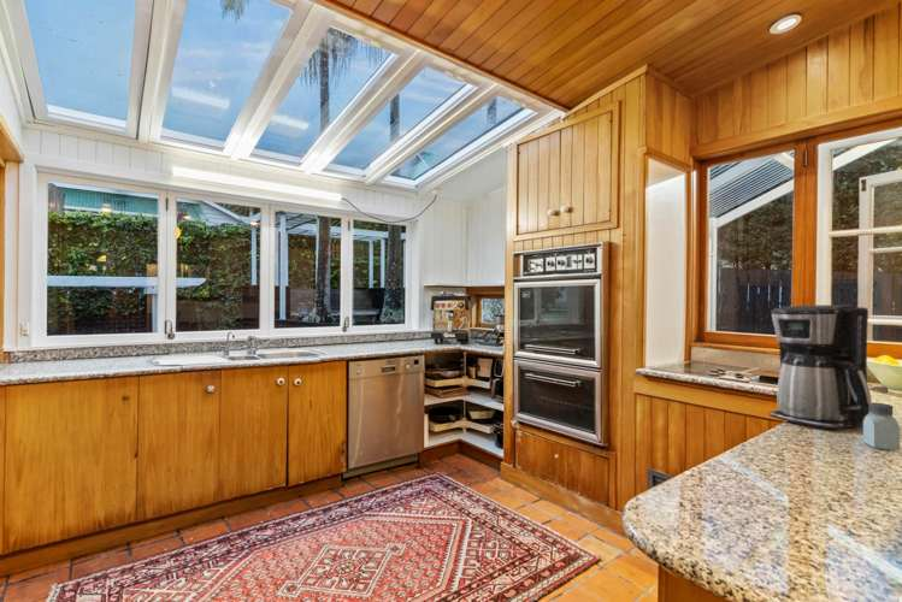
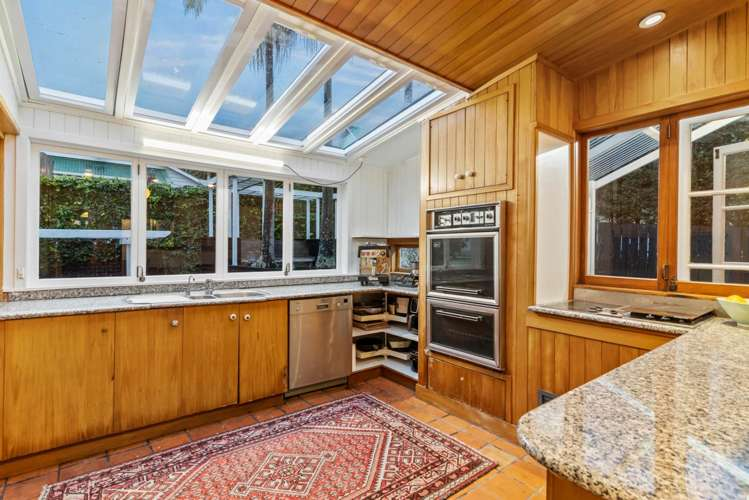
- coffee maker [767,303,873,431]
- saltshaker [862,402,901,452]
